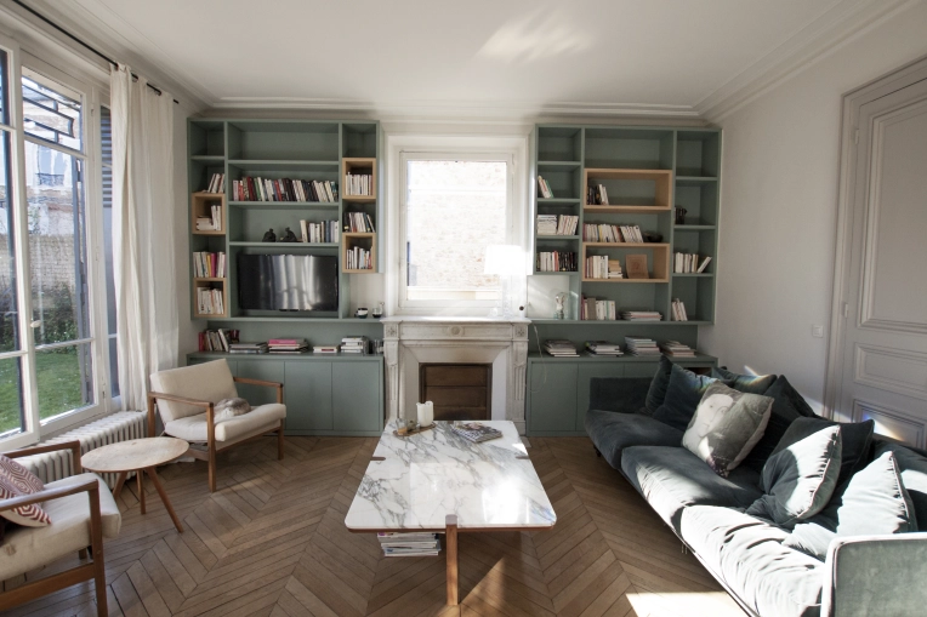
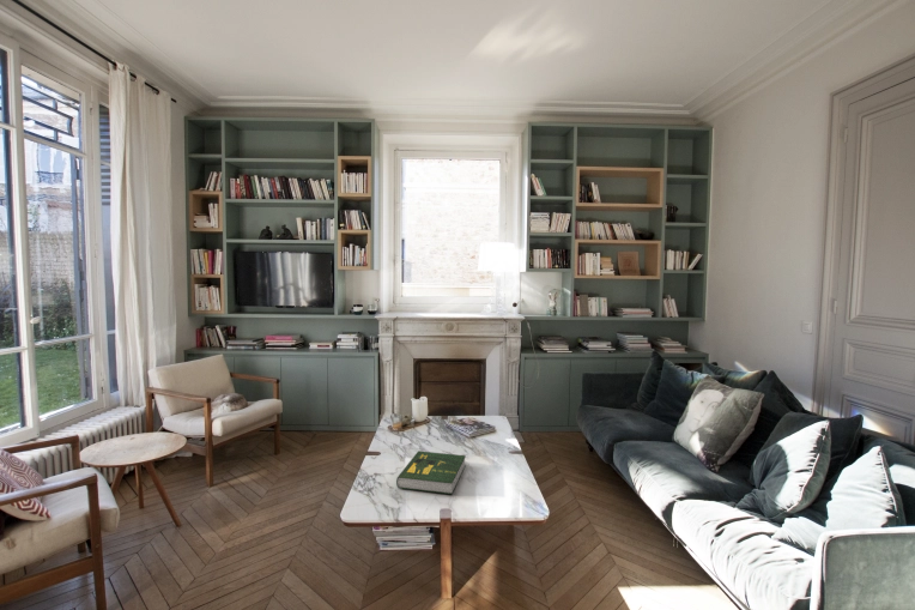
+ book [395,449,467,495]
